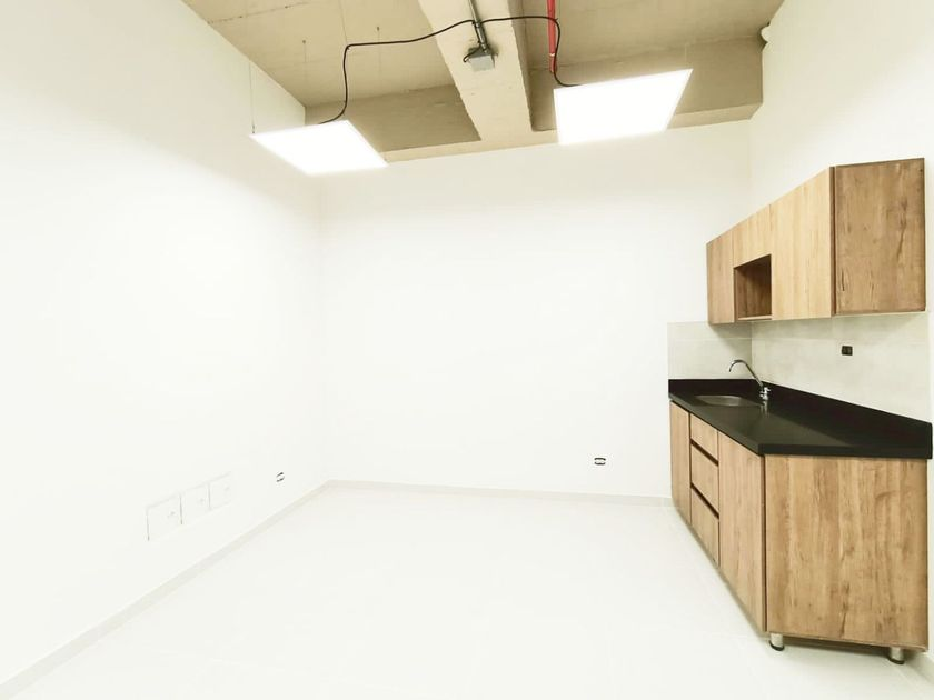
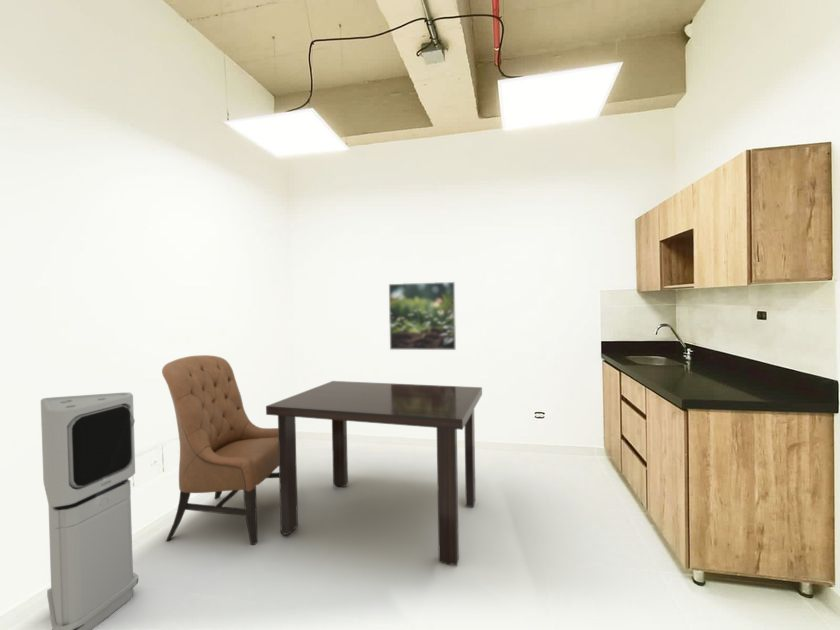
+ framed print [388,281,457,351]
+ air purifier [40,392,140,630]
+ chair [161,354,279,546]
+ dining table [265,380,483,566]
